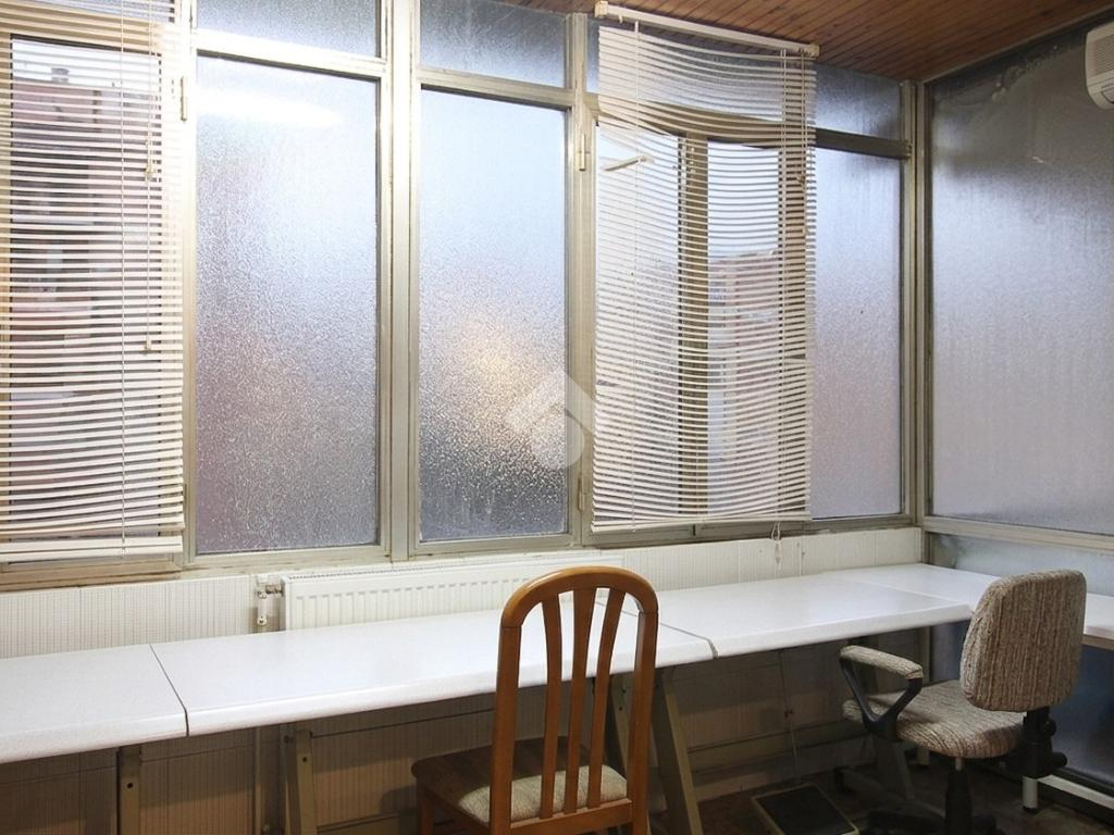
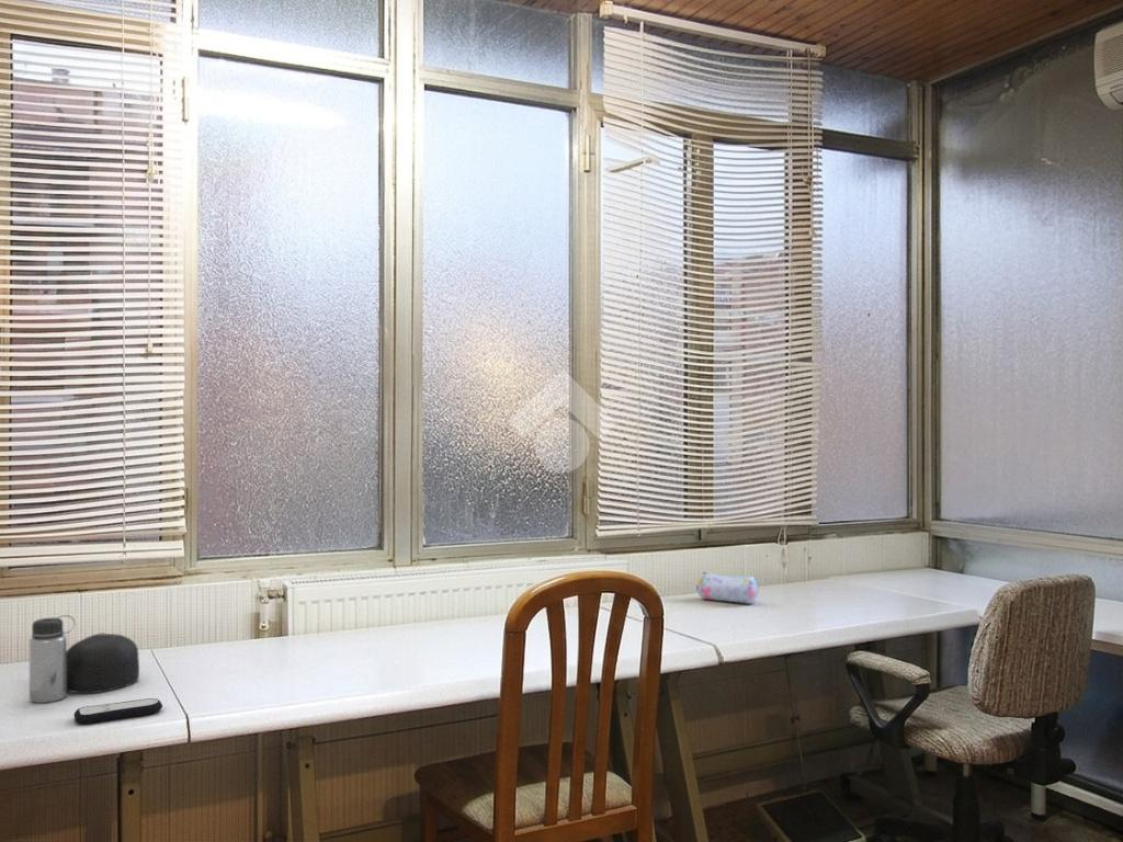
+ pencil case [695,570,760,604]
+ remote control [73,697,163,726]
+ water bottle [29,614,140,704]
